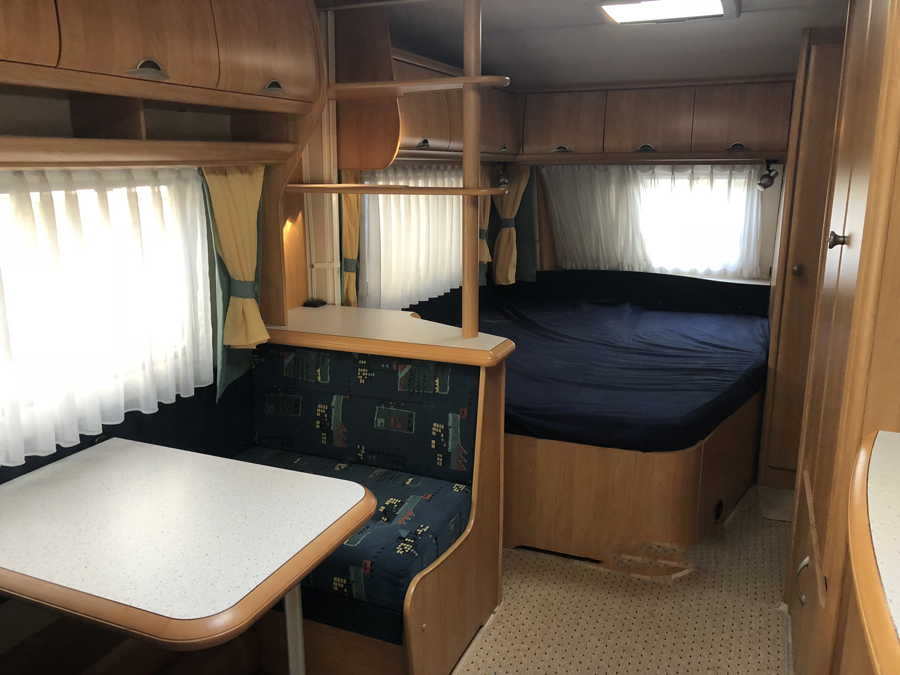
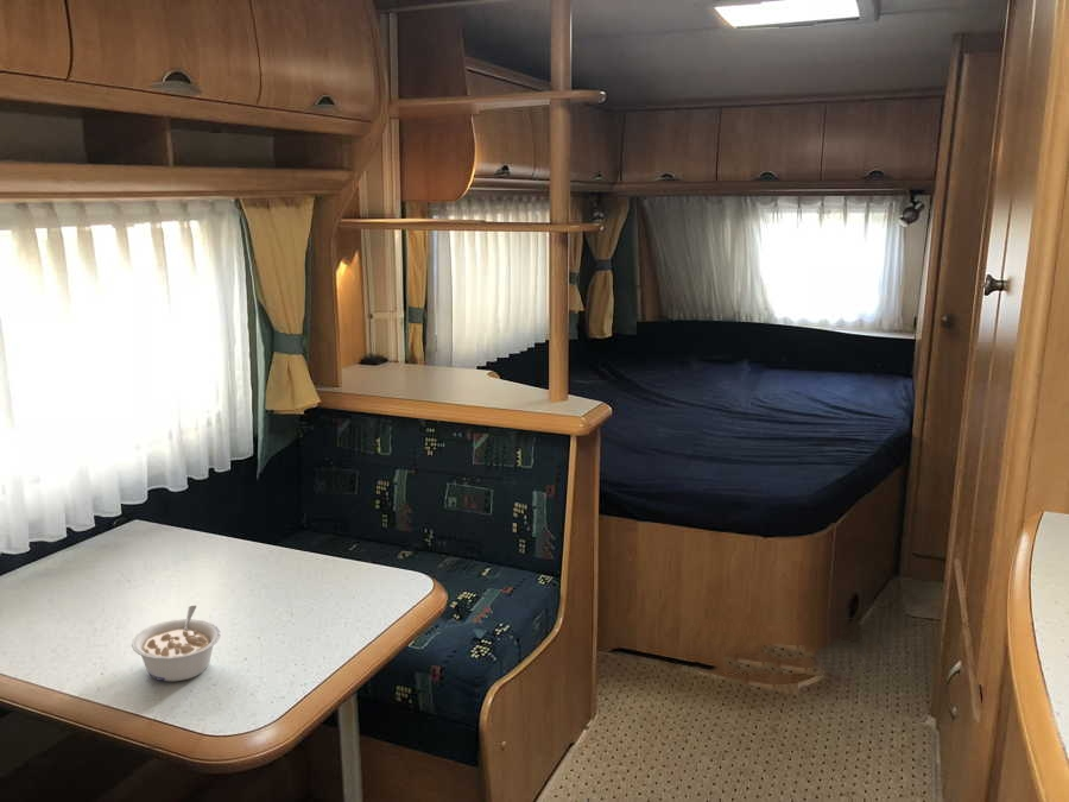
+ legume [131,604,221,682]
